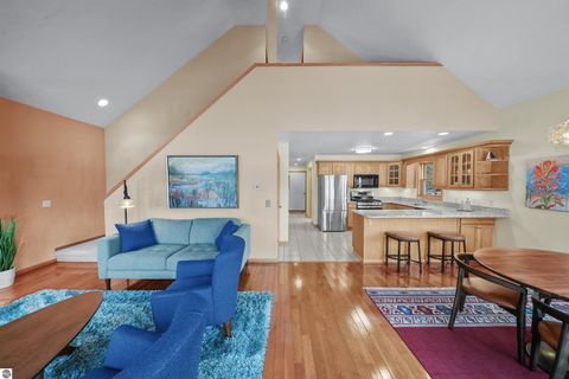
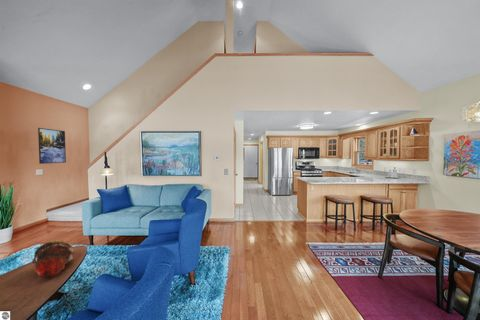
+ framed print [37,127,67,165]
+ decorative bowl [31,239,75,279]
